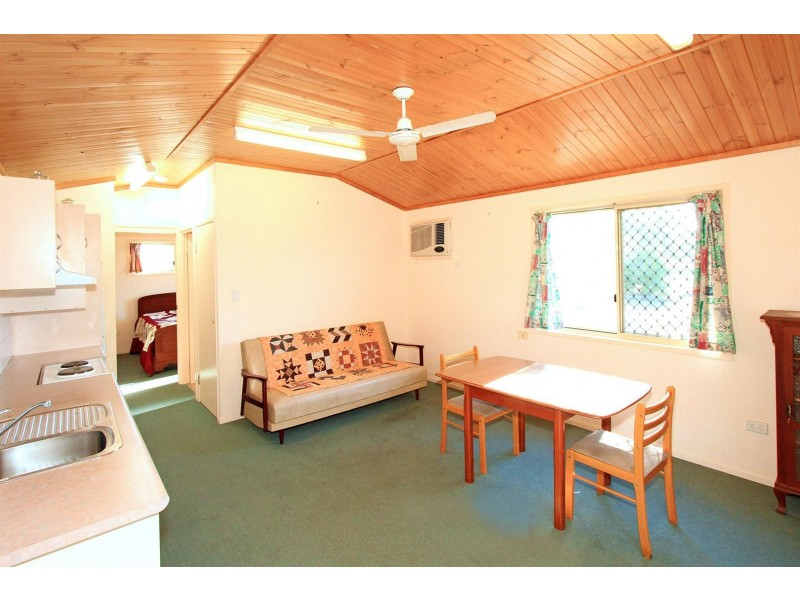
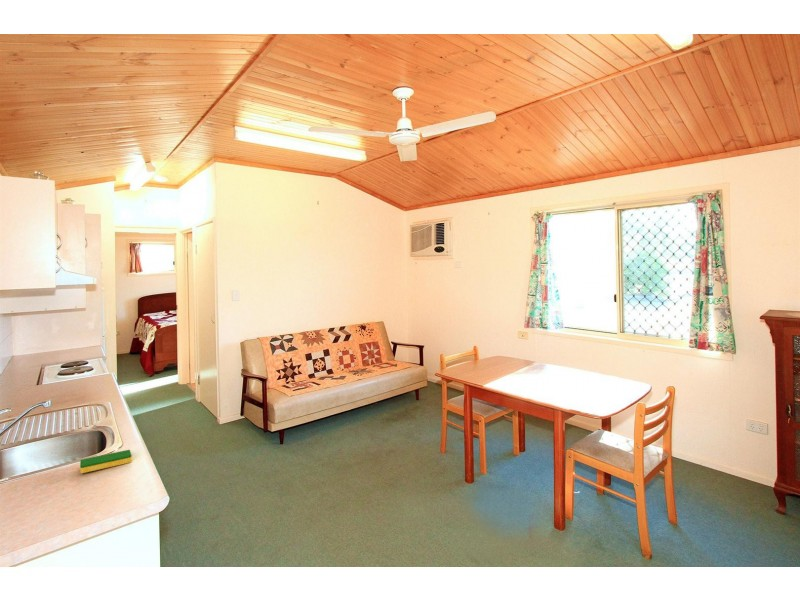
+ dish sponge [79,449,133,474]
